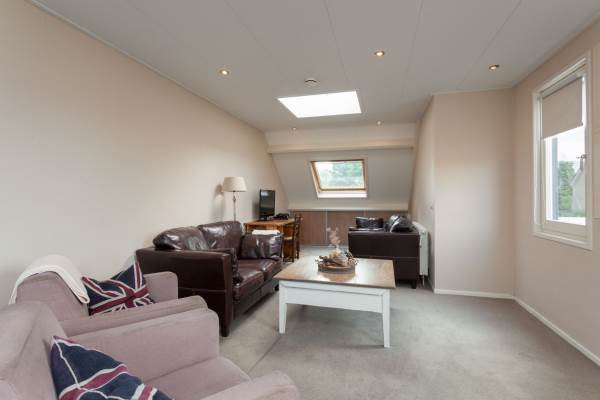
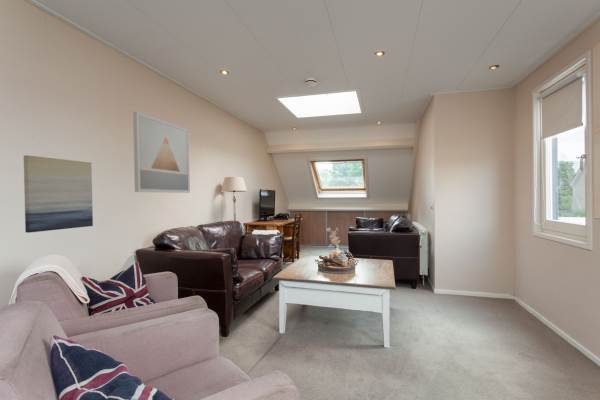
+ wall art [23,154,94,234]
+ wall art [132,111,191,194]
